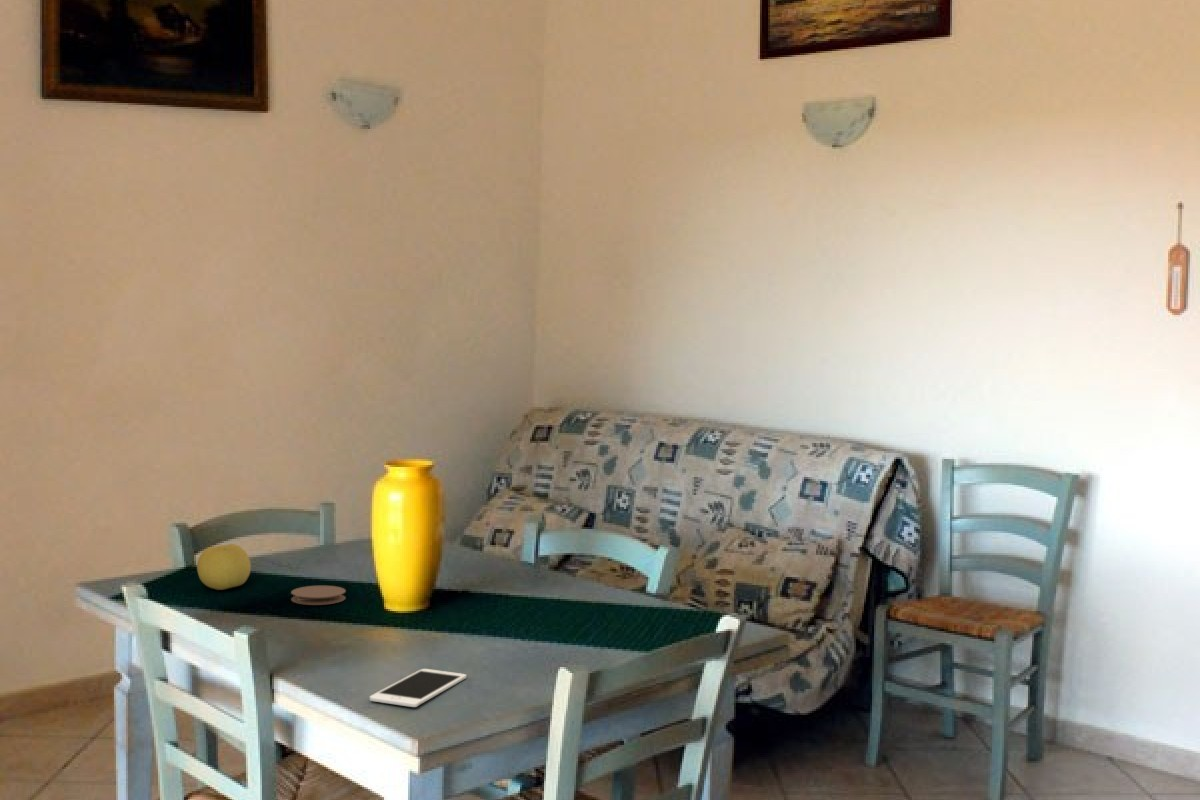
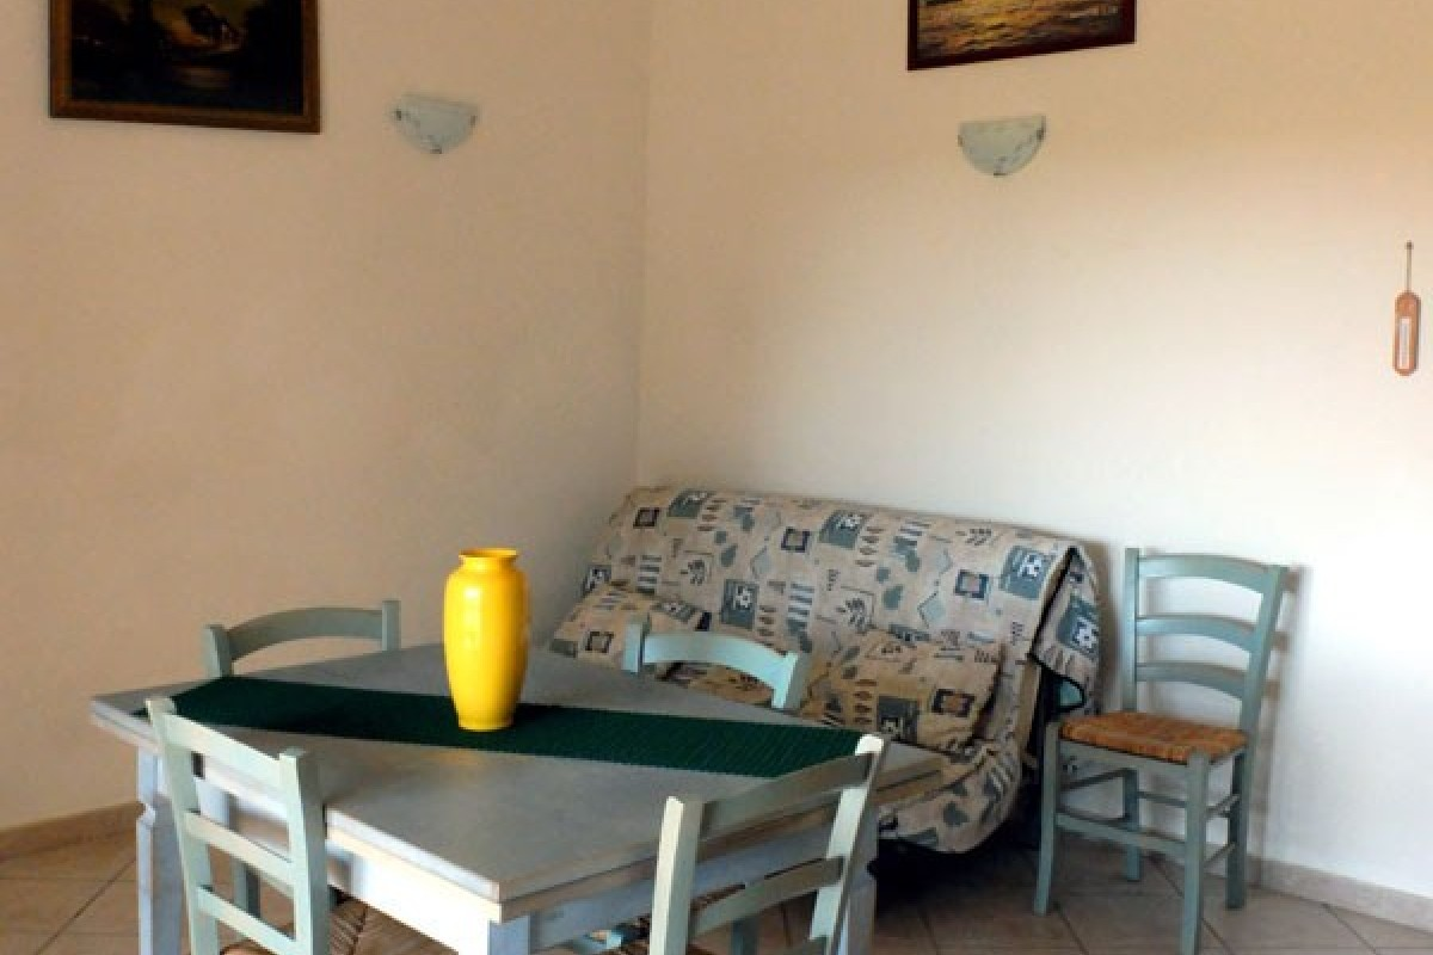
- cell phone [369,668,467,708]
- coaster [290,585,347,606]
- fruit [196,543,252,591]
